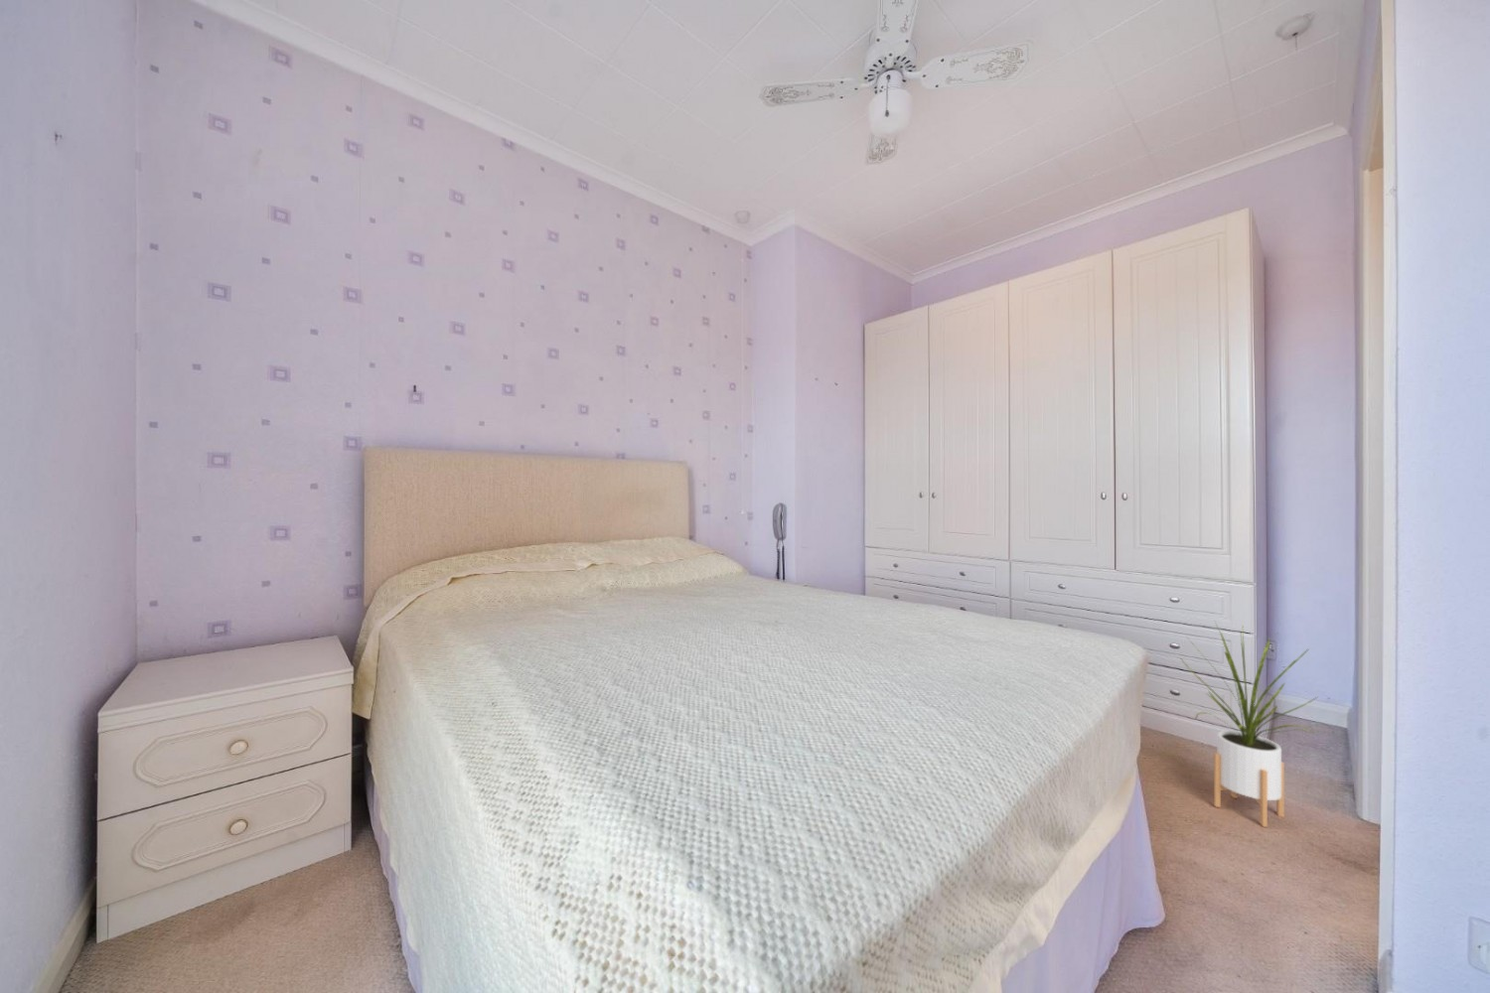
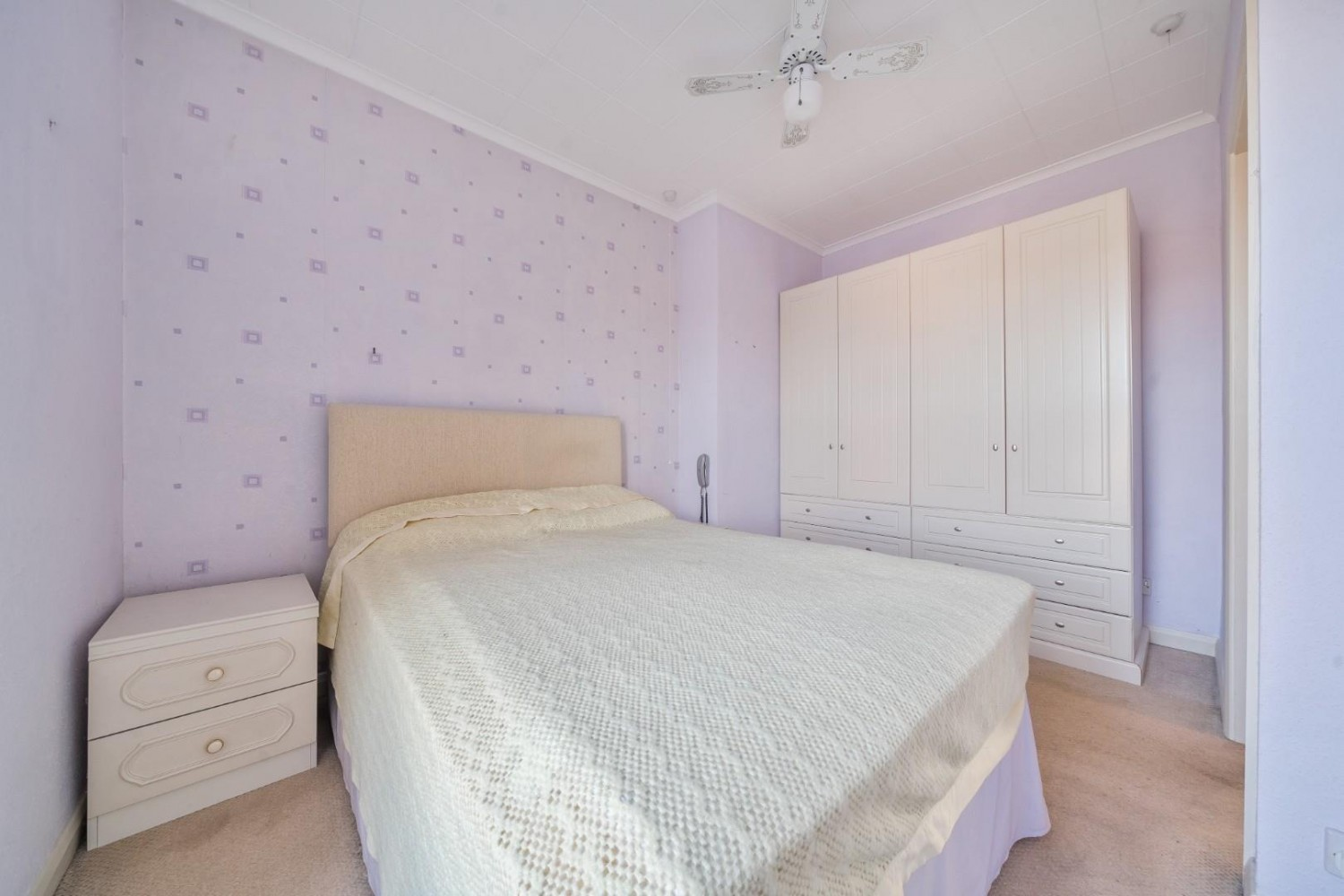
- house plant [1180,621,1321,828]
